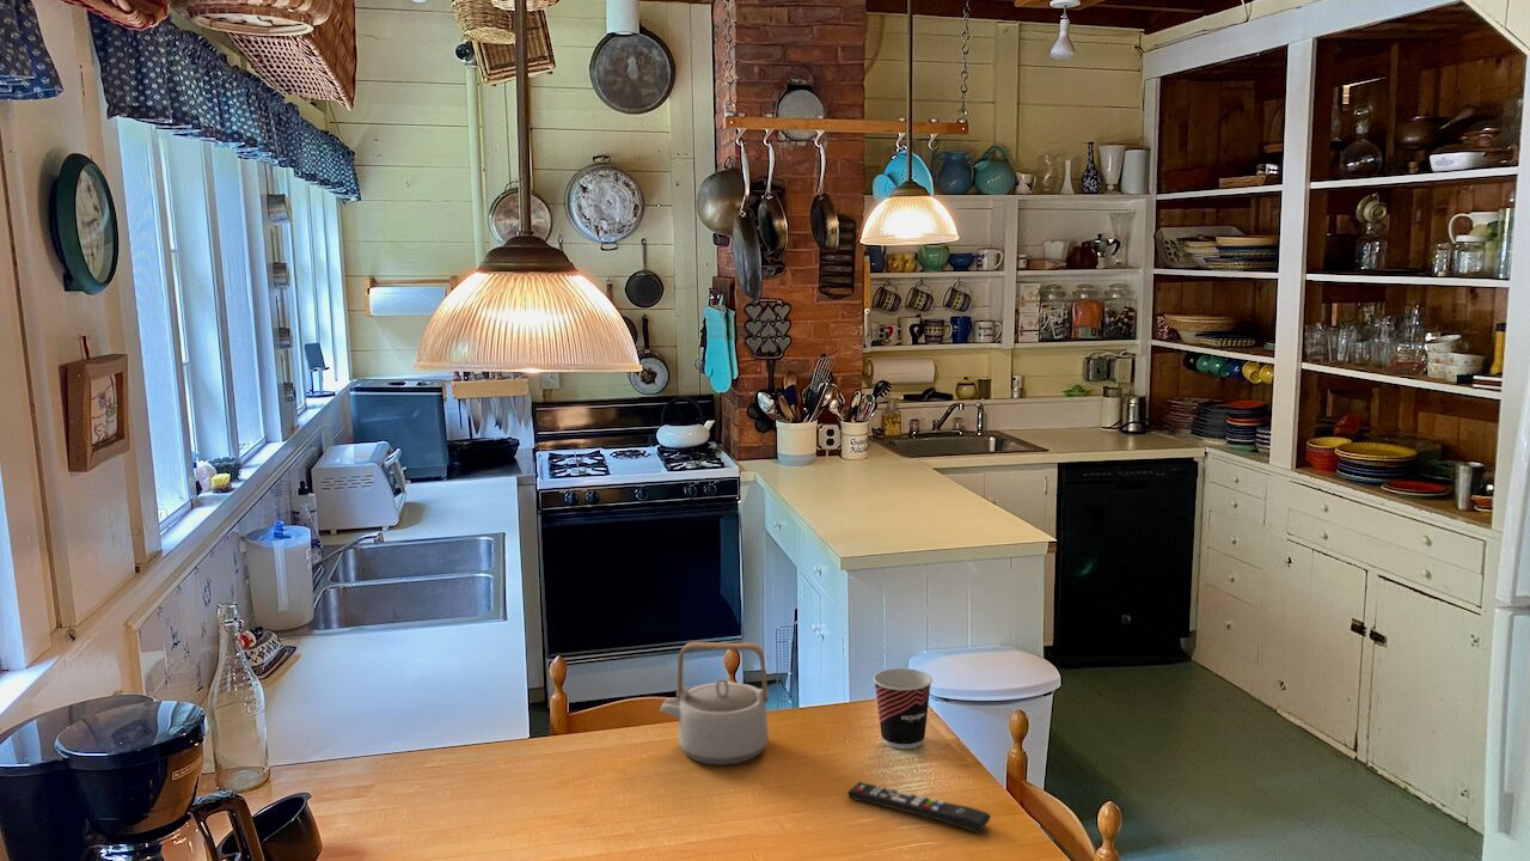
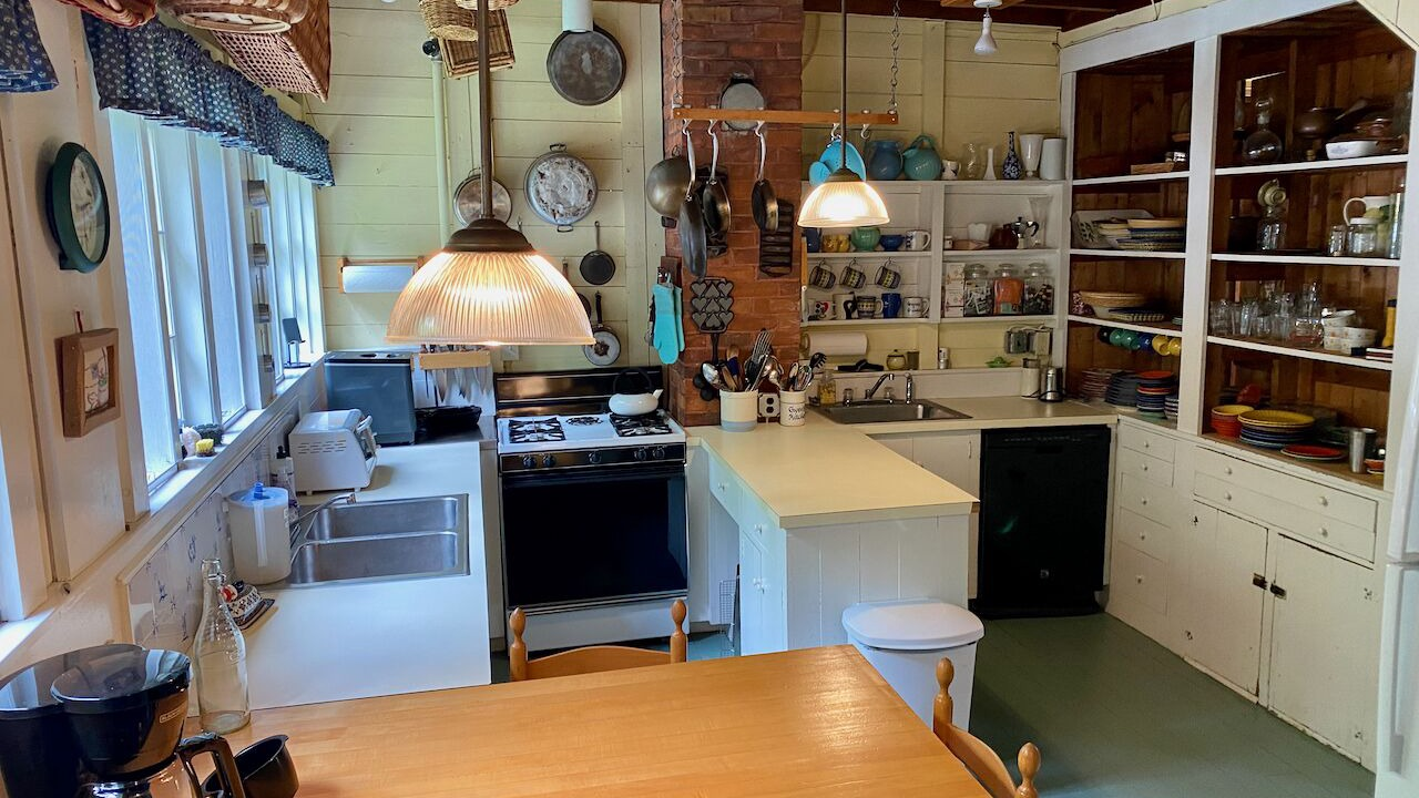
- teapot [659,641,770,767]
- remote control [846,781,992,835]
- cup [873,667,934,750]
